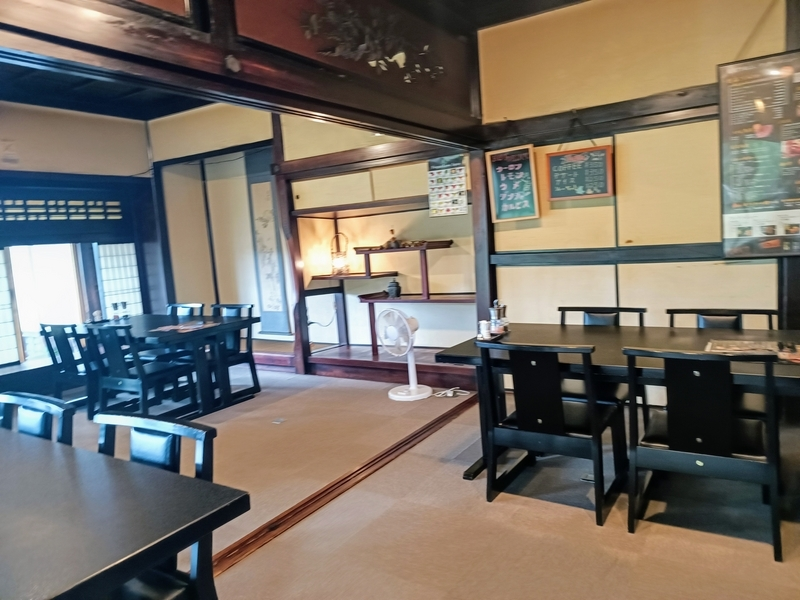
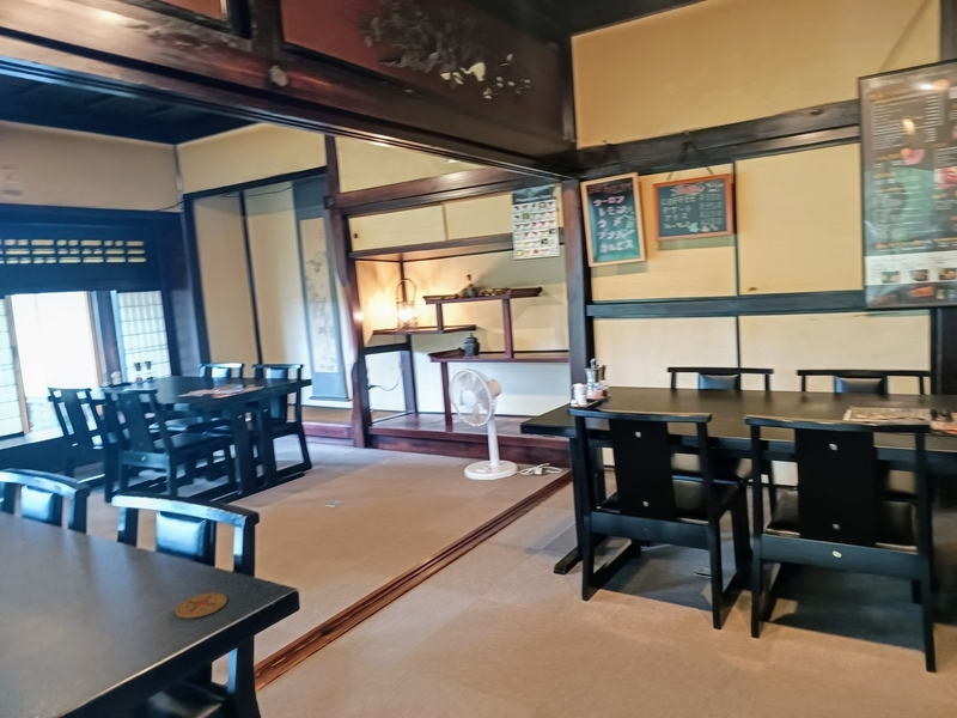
+ coaster [173,592,228,620]
